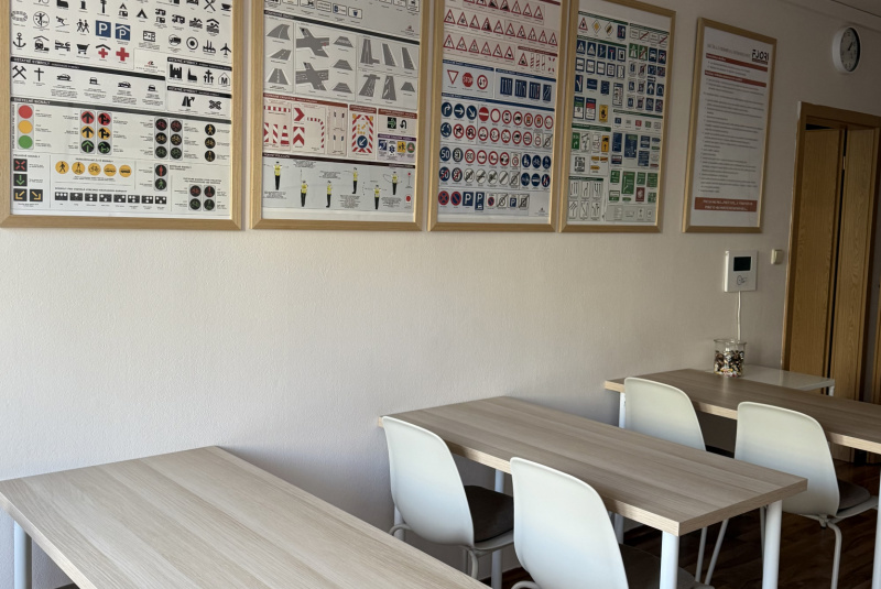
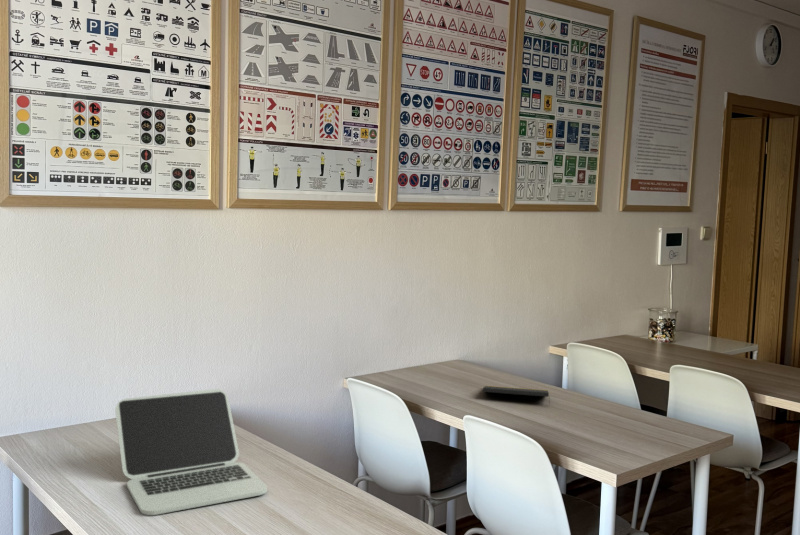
+ notepad [482,385,551,405]
+ laptop [114,388,268,516]
